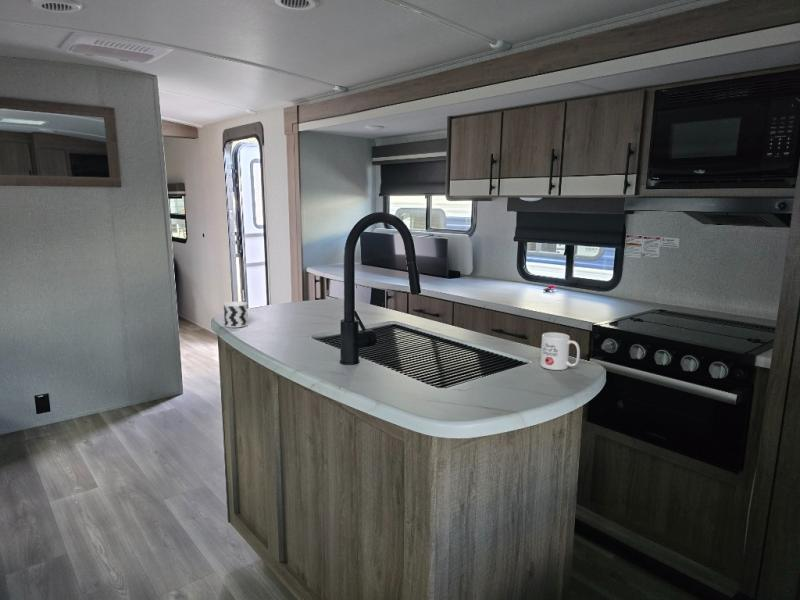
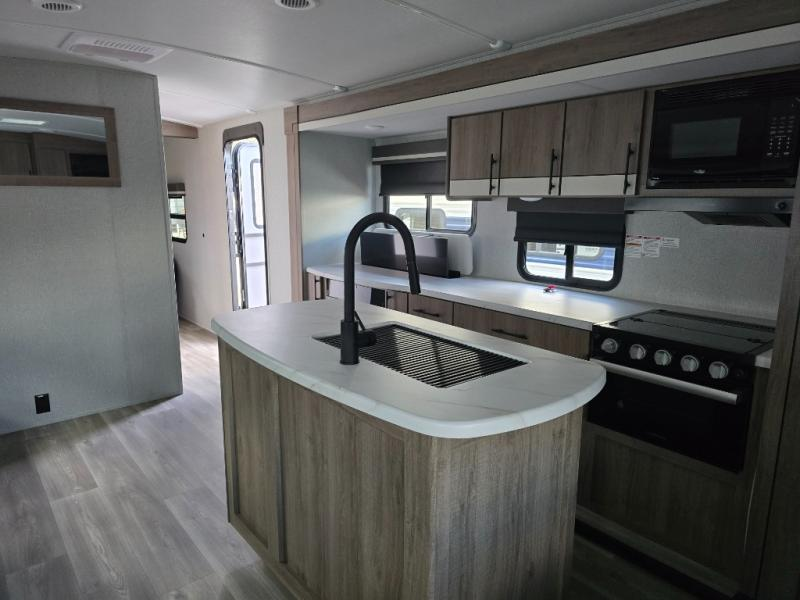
- cup [223,300,249,328]
- mug [539,331,581,371]
